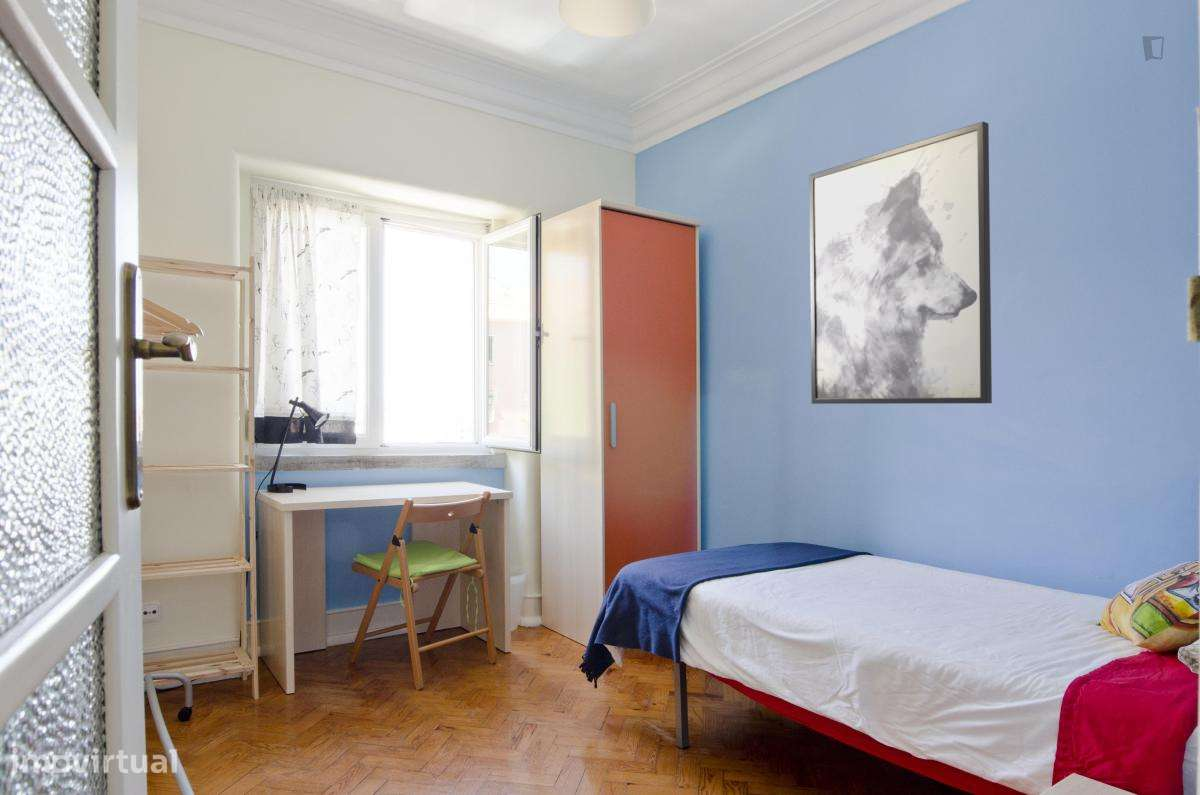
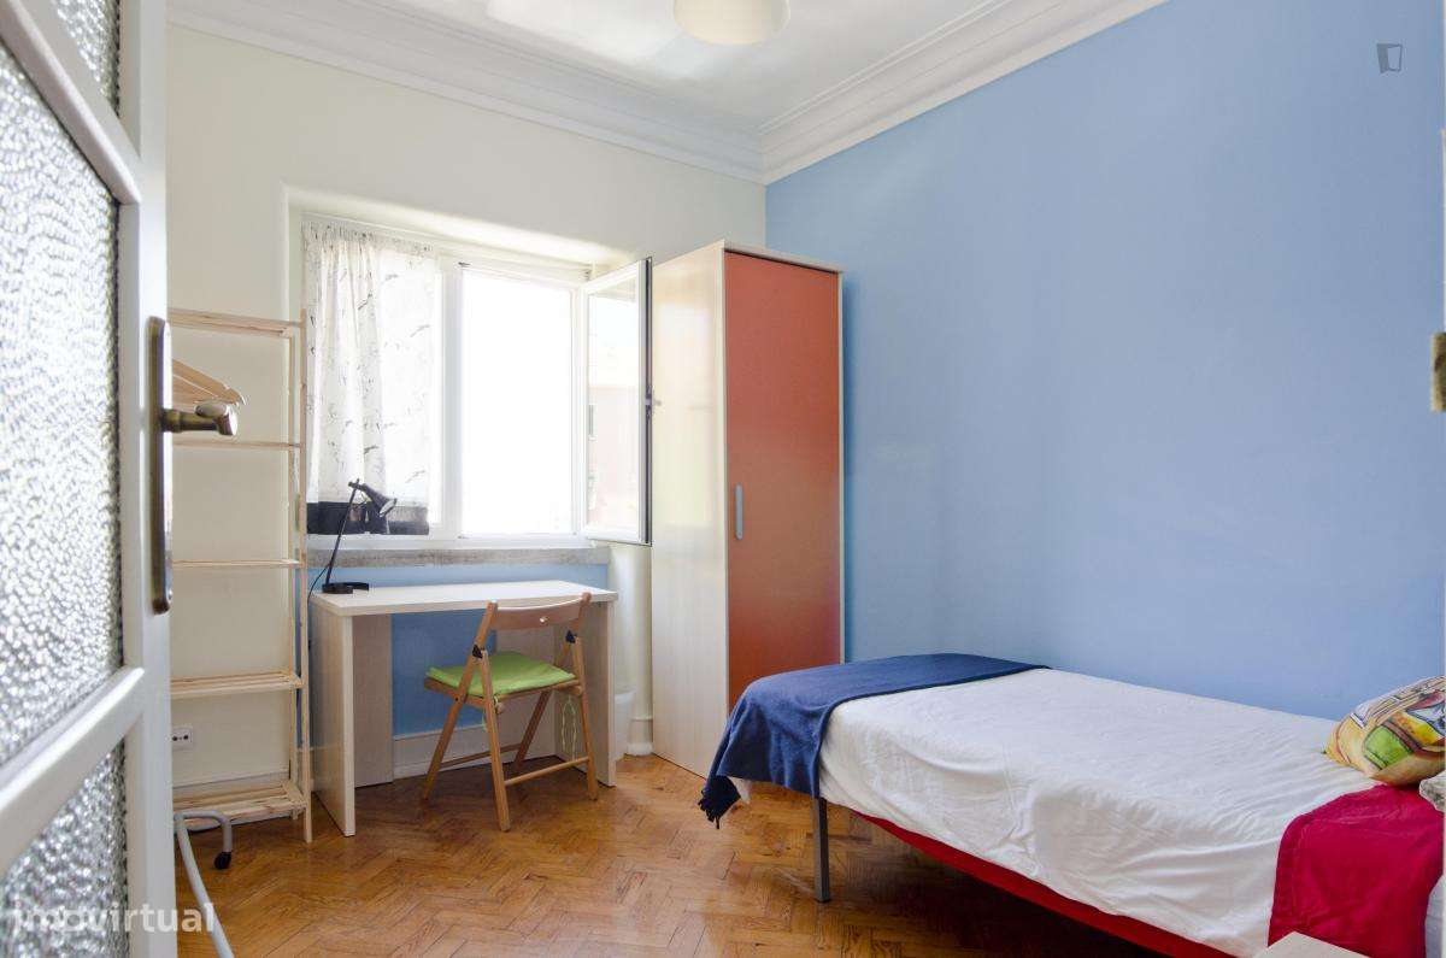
- wall art [808,120,993,405]
